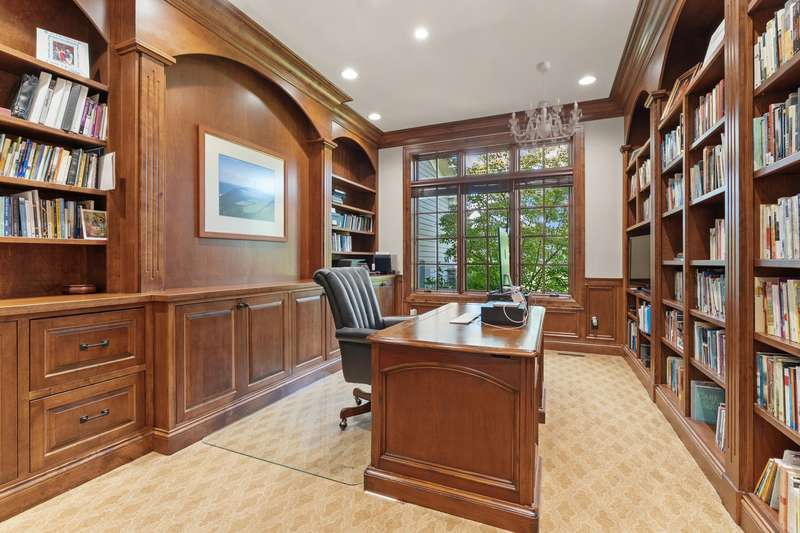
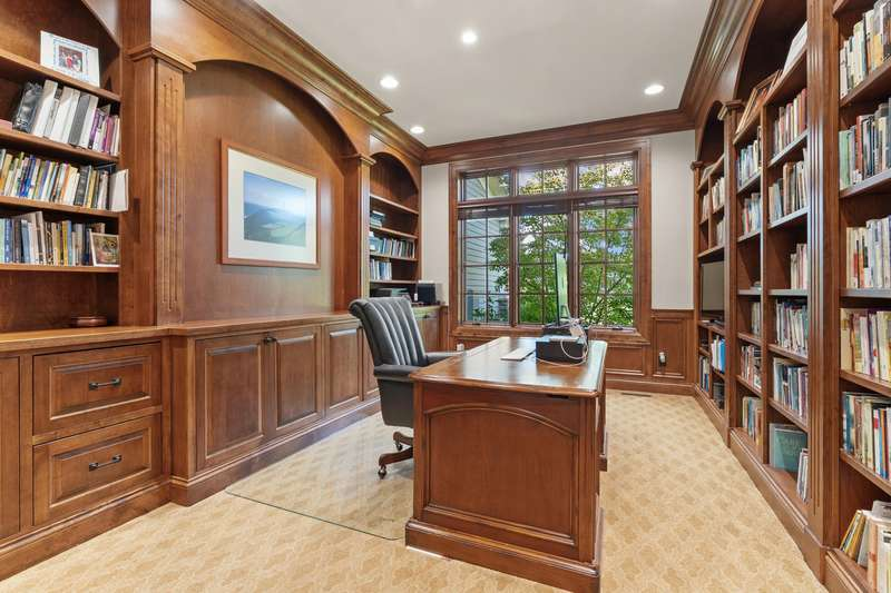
- chandelier [507,60,583,154]
